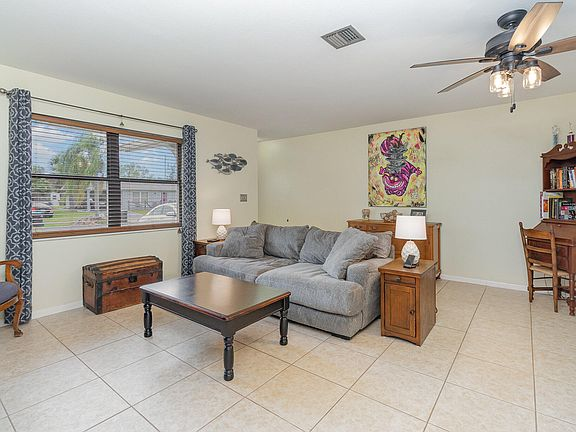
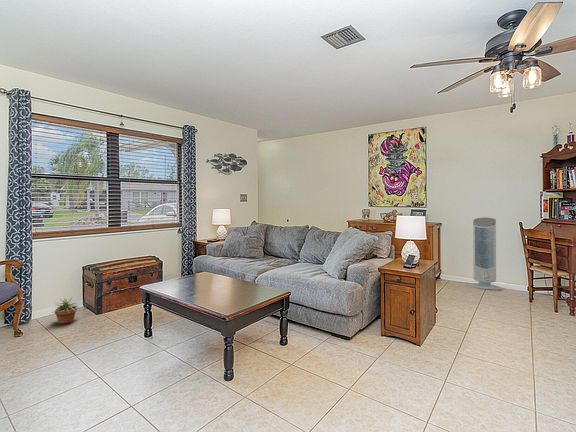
+ potted plant [51,296,81,324]
+ air purifier [467,217,503,291]
